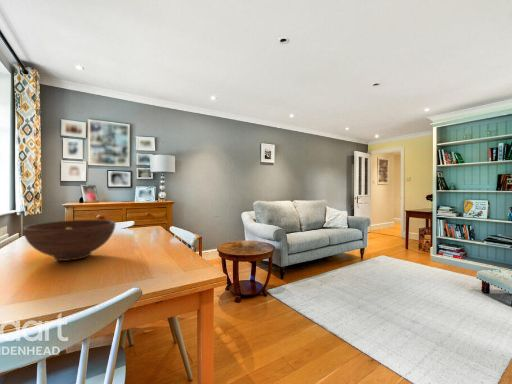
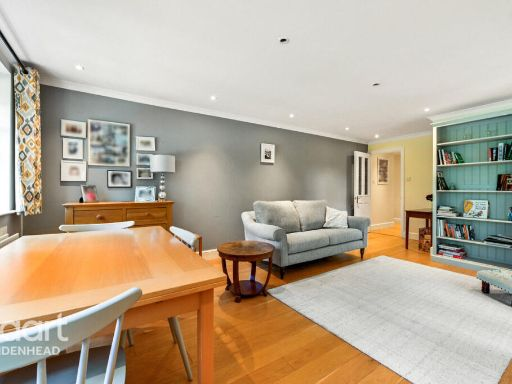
- fruit bowl [22,219,116,262]
